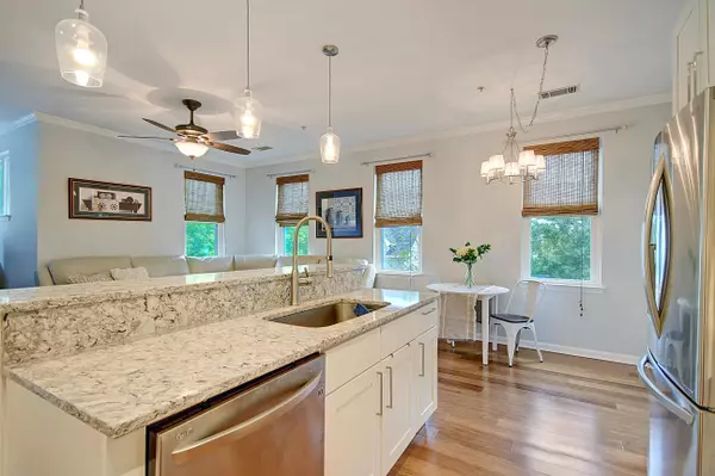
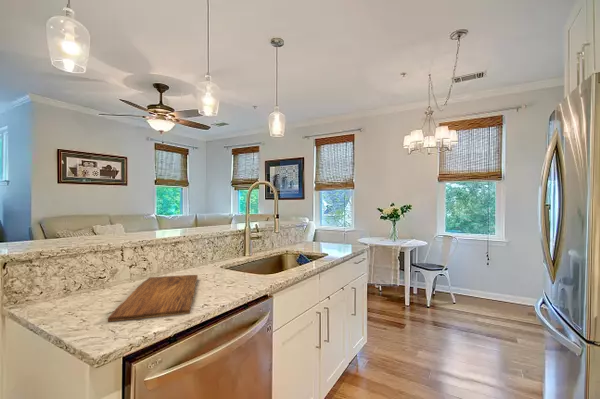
+ cutting board [107,274,199,323]
